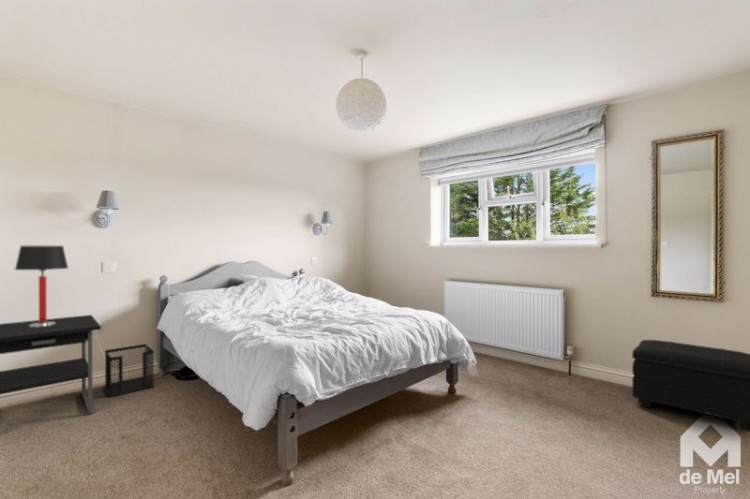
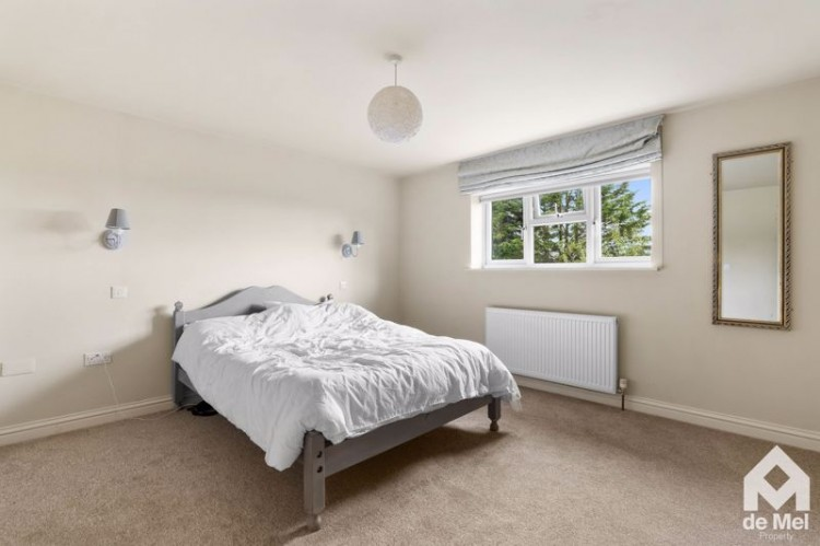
- table lamp [14,245,69,327]
- nightstand [0,314,102,416]
- wastebasket [104,343,155,398]
- footstool [631,339,750,433]
